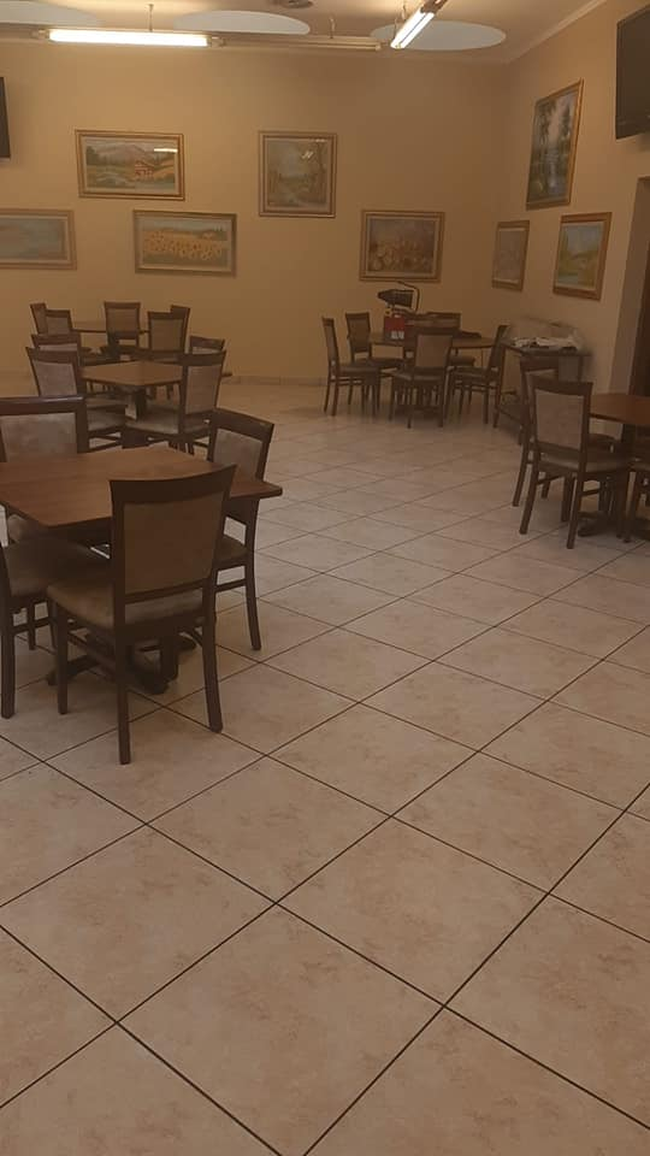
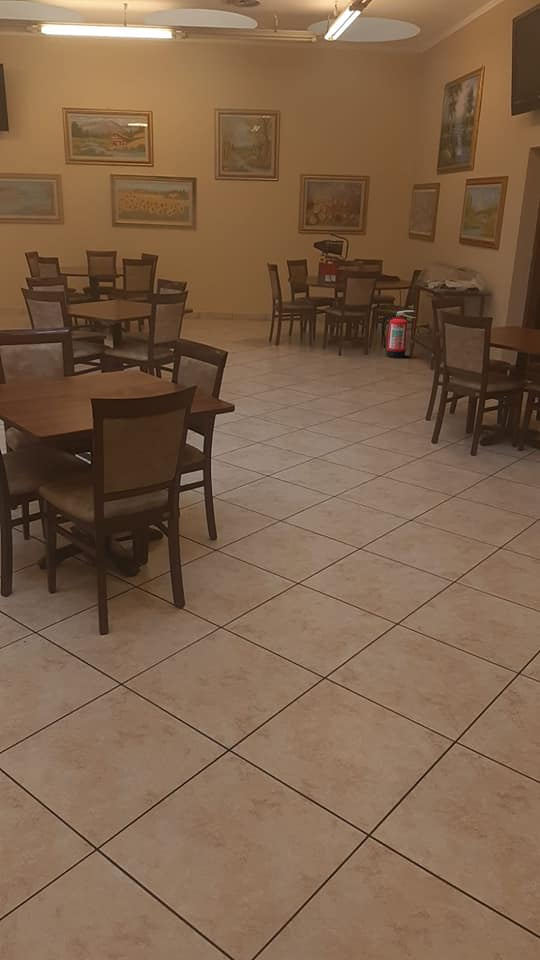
+ fire extinguisher [381,310,417,359]
